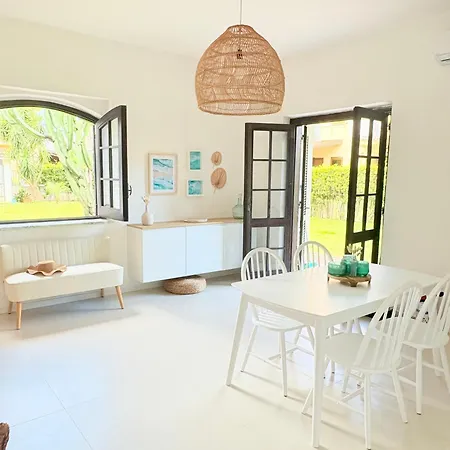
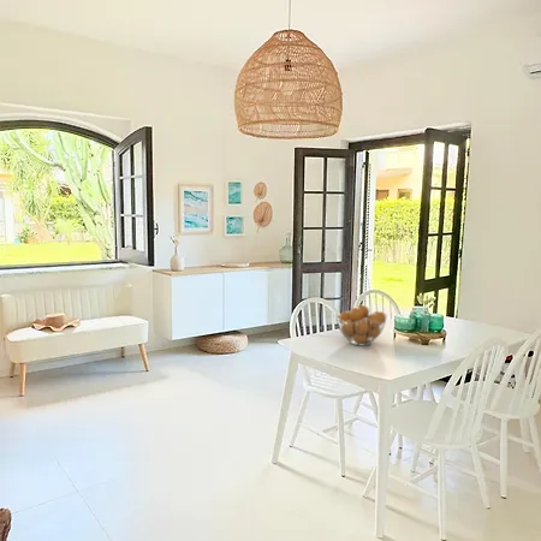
+ fruit basket [334,304,388,347]
